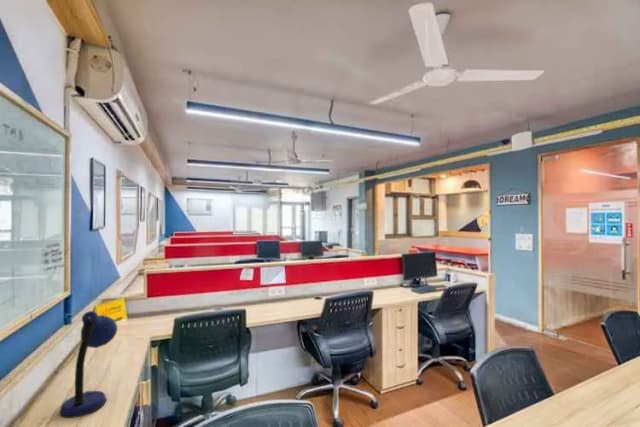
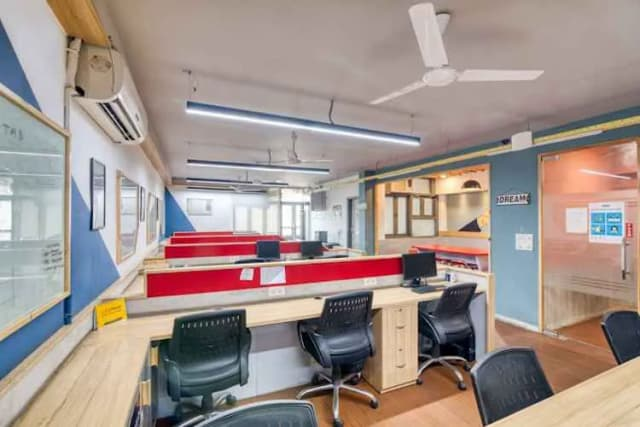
- desk lamp [58,310,119,419]
